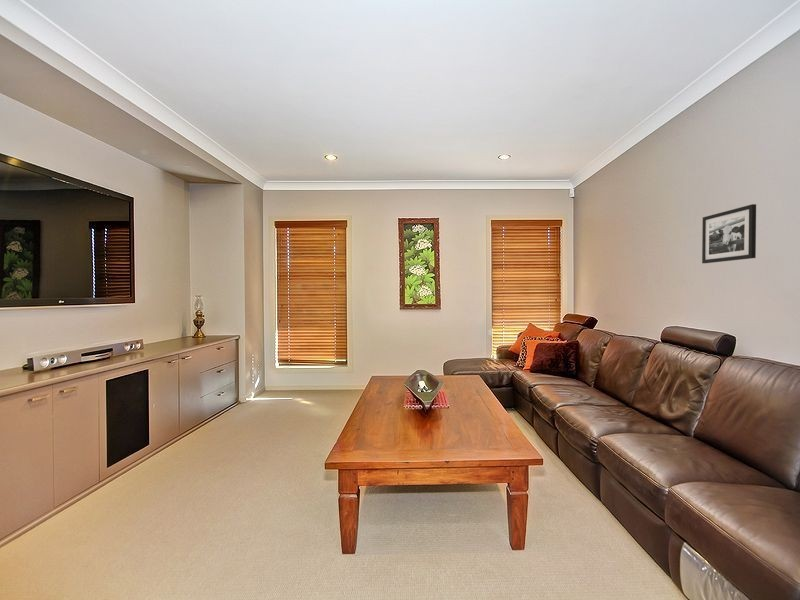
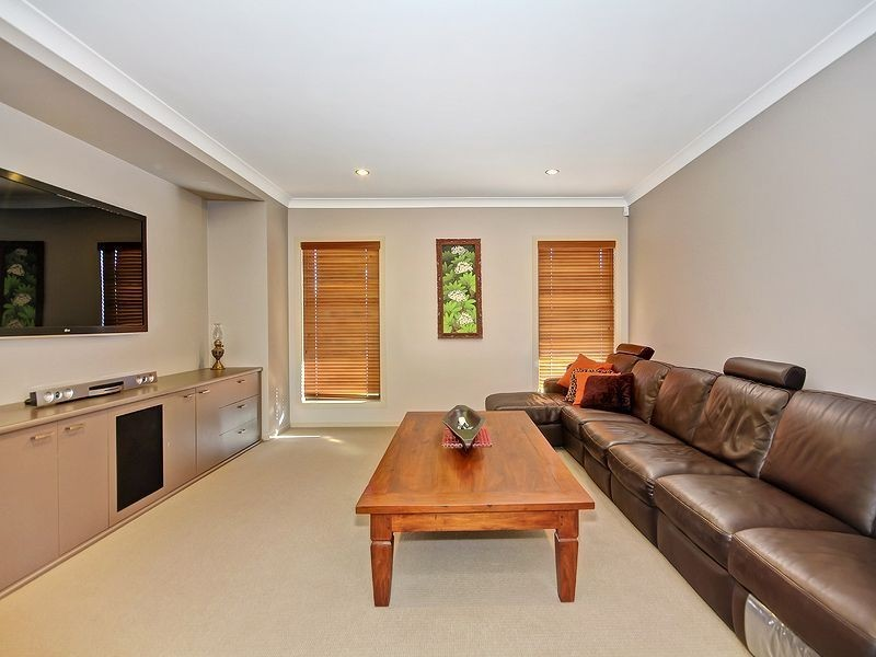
- picture frame [701,203,757,264]
